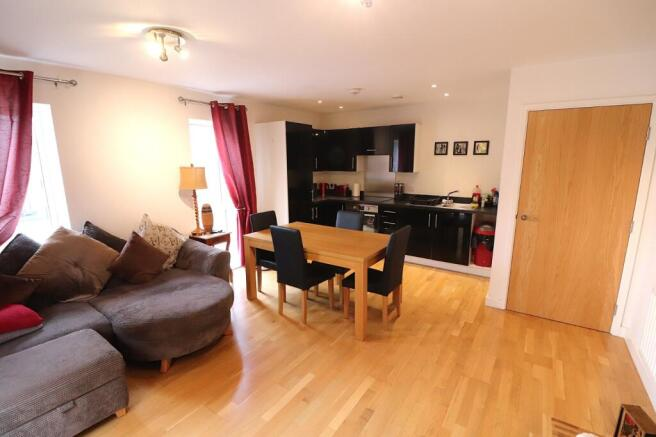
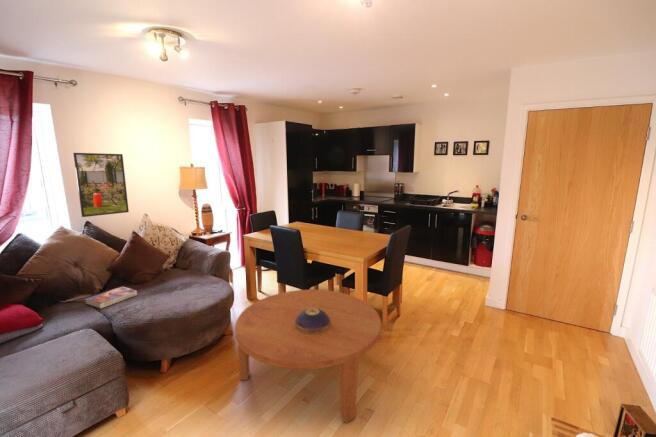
+ coffee table [234,289,382,424]
+ textbook [85,285,138,310]
+ decorative bowl [295,308,331,334]
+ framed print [72,152,130,218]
